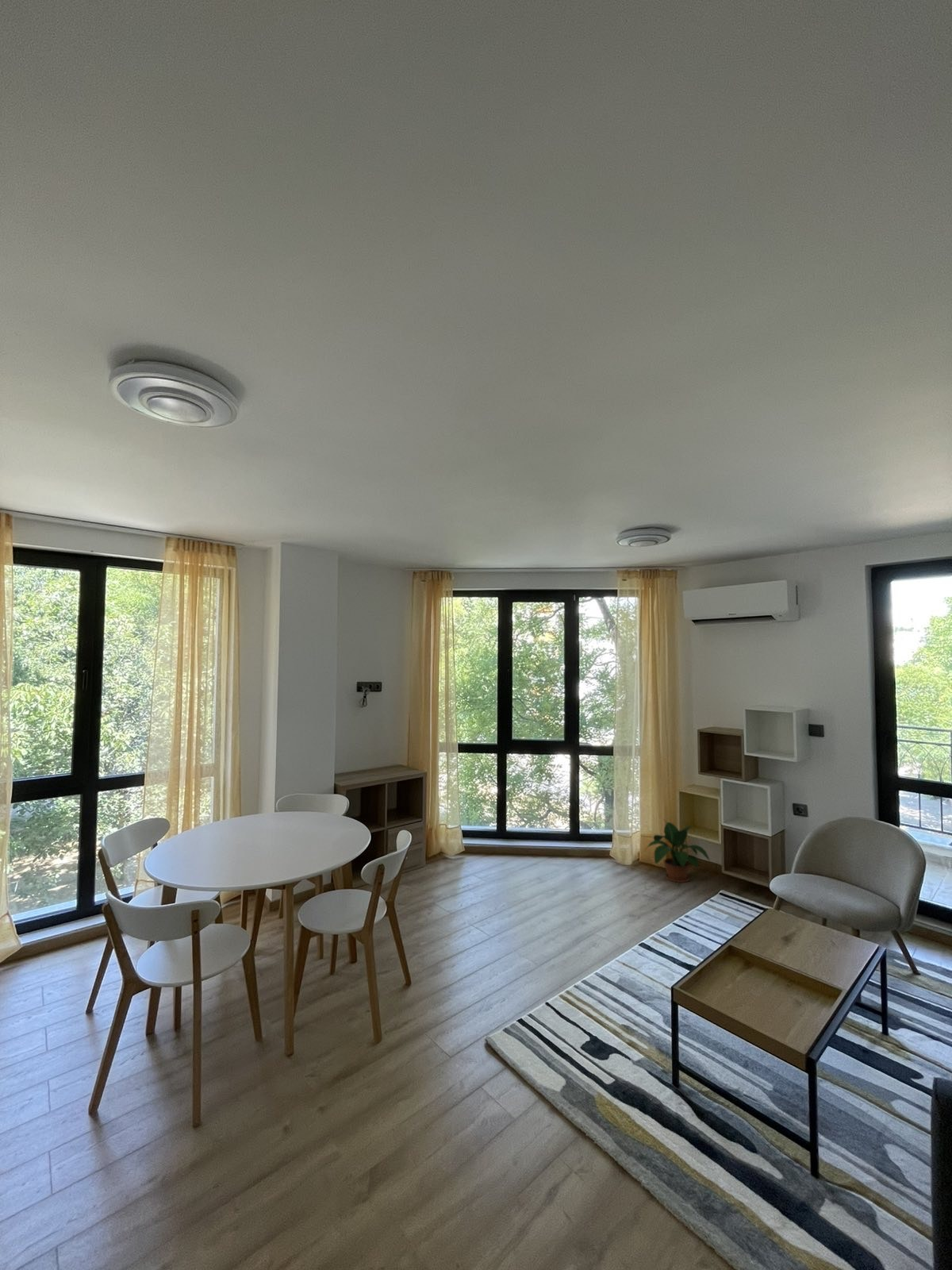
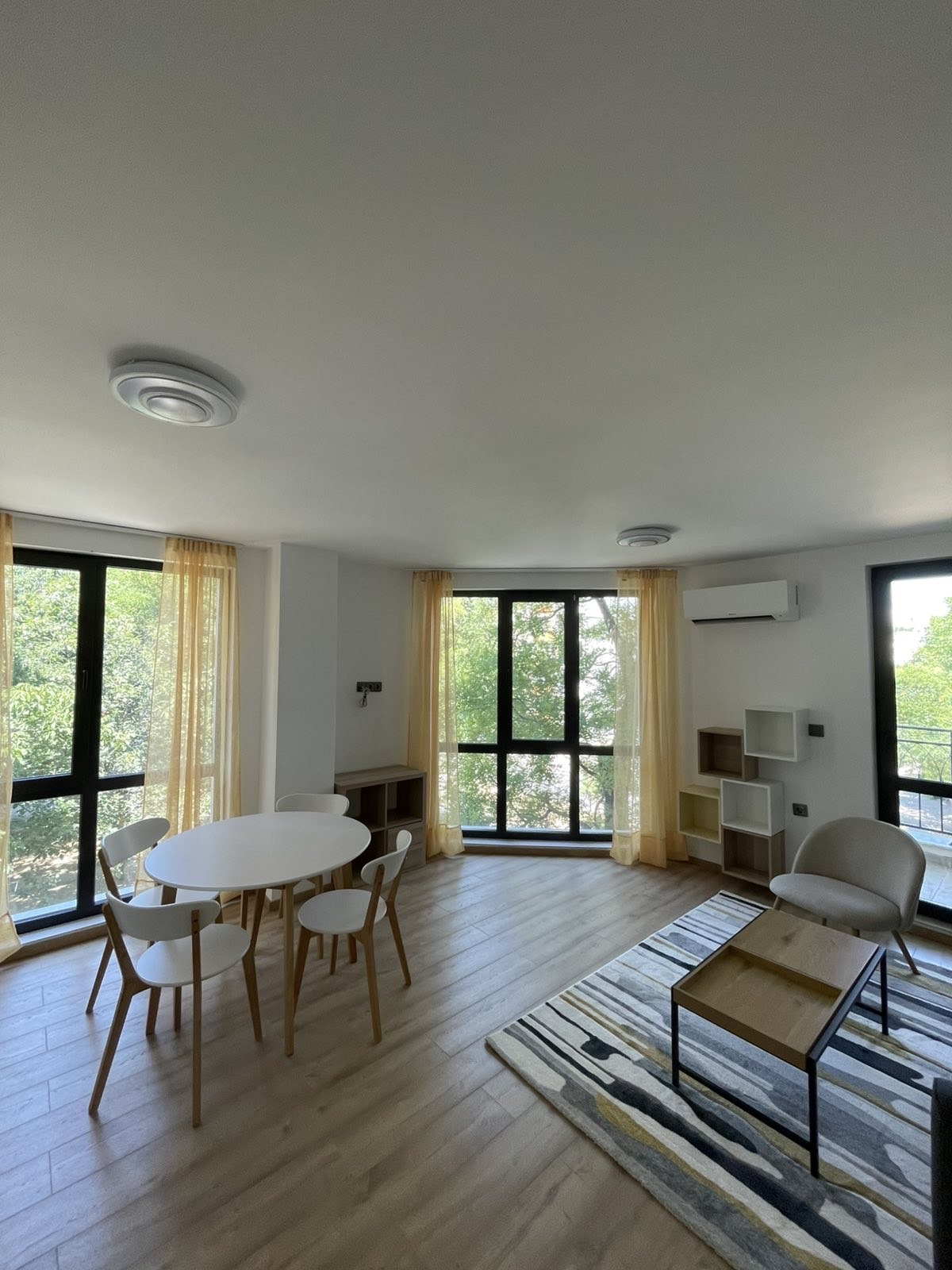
- potted plant [644,814,711,883]
